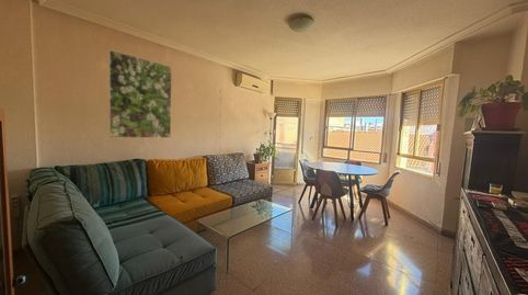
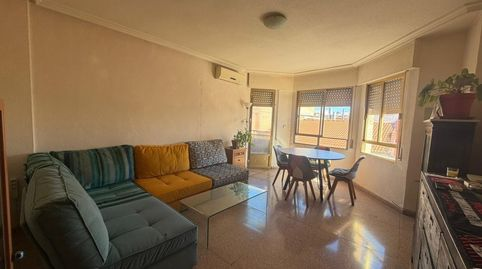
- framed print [107,48,173,139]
